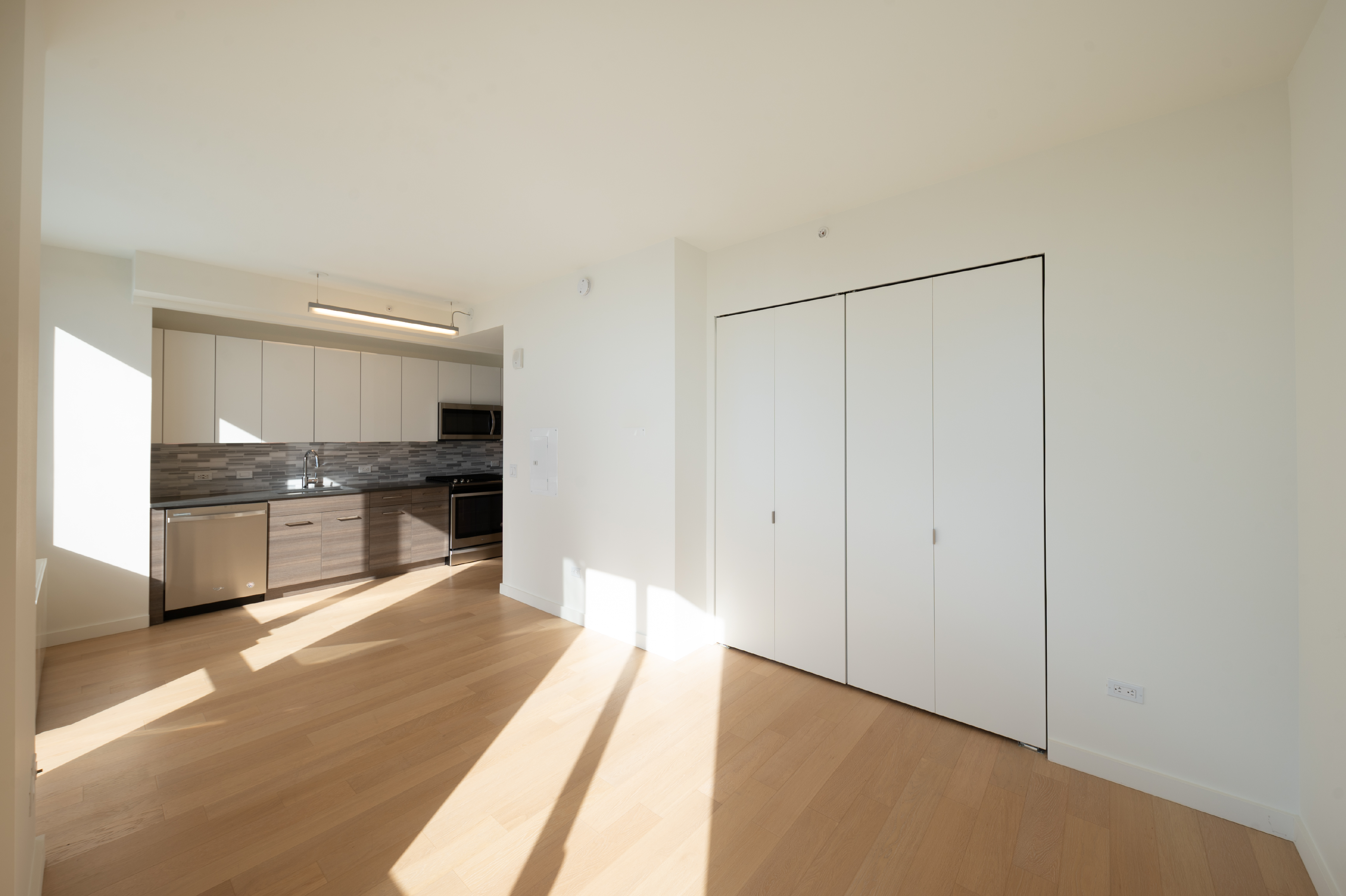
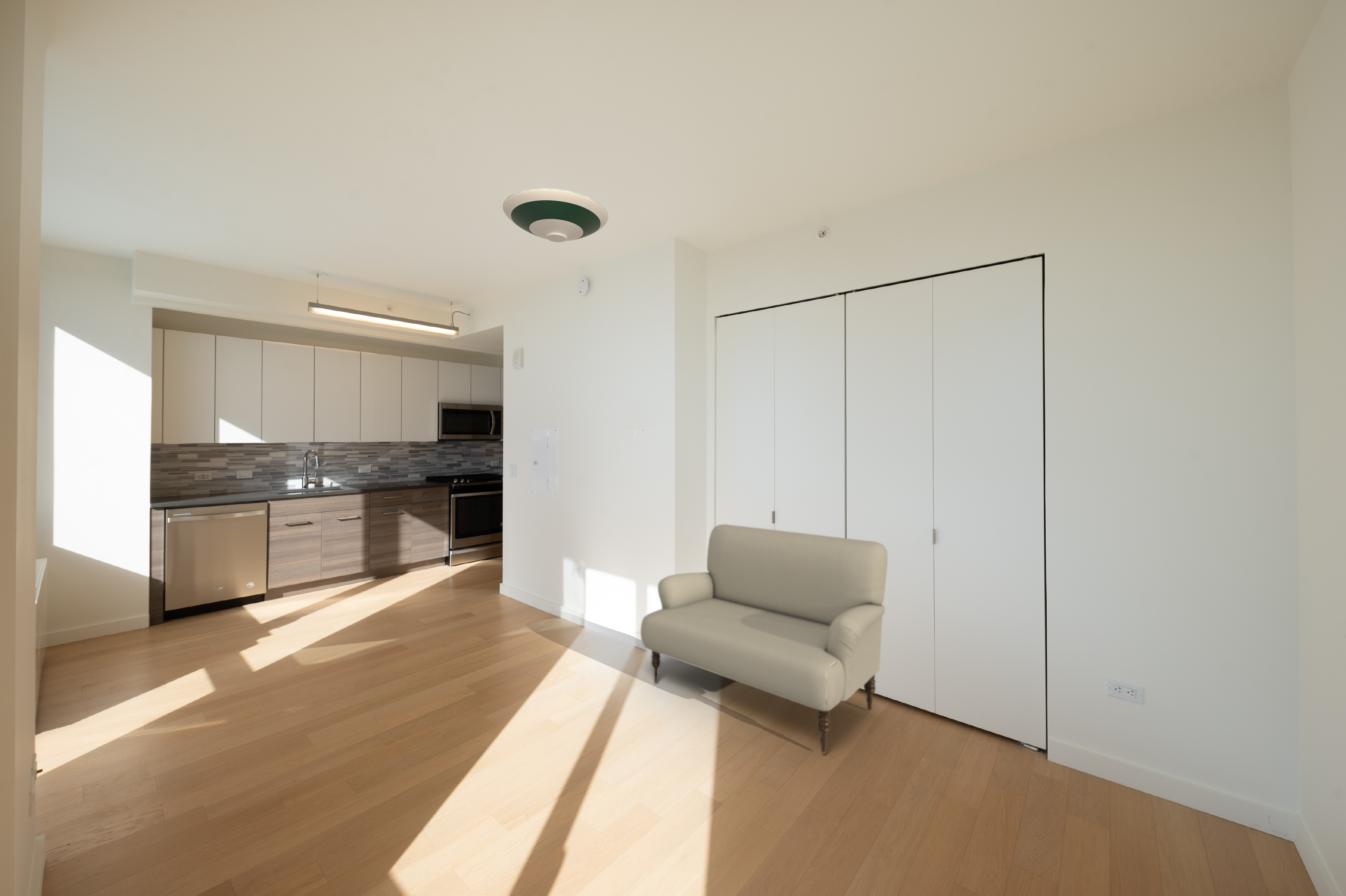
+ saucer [502,188,609,242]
+ sofa [640,524,888,753]
